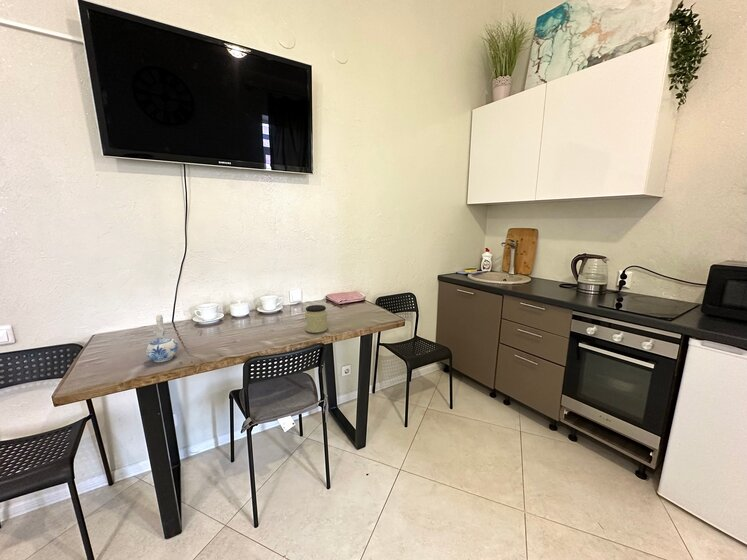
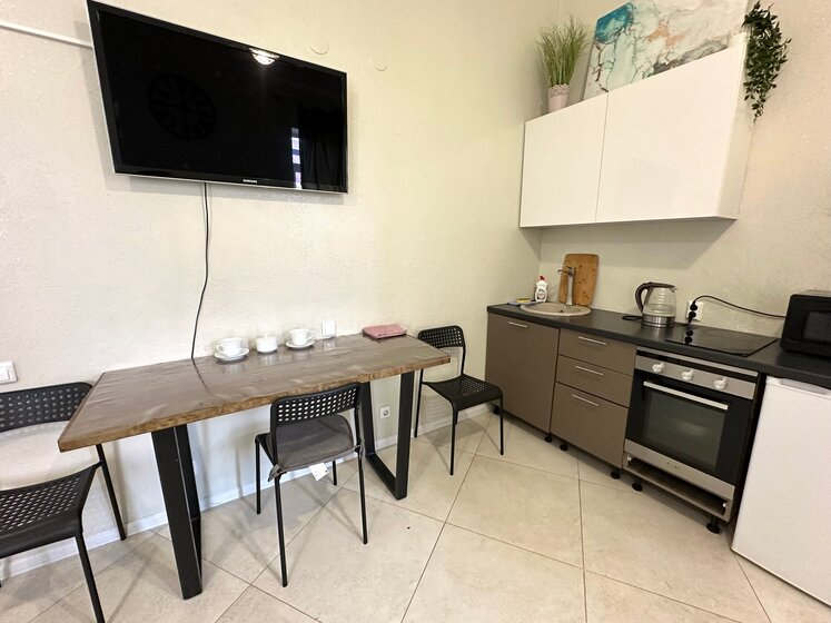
- jar [304,304,328,334]
- ceramic pitcher [145,314,179,363]
